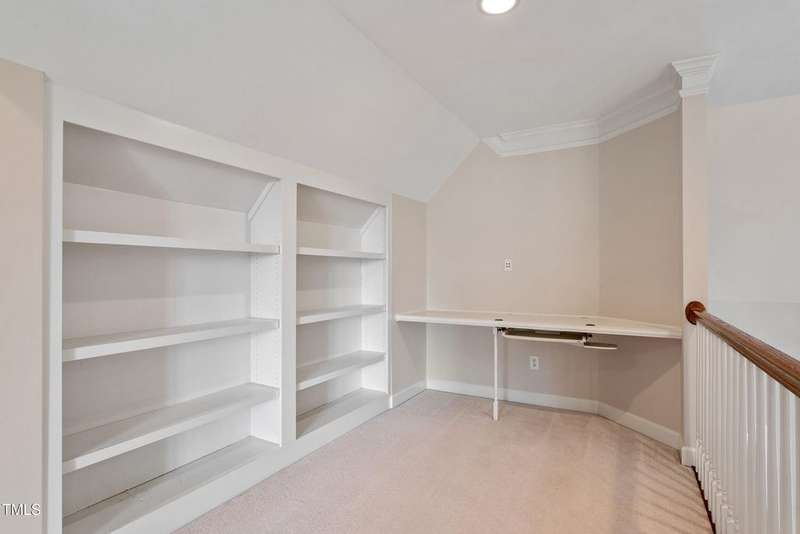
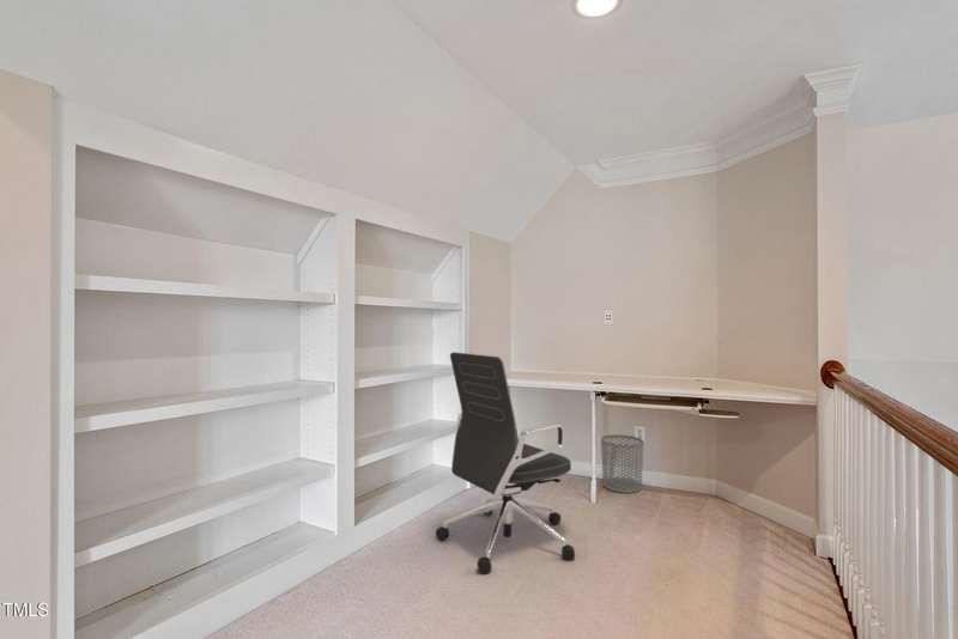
+ office chair [435,351,576,576]
+ waste bin [600,433,644,494]
